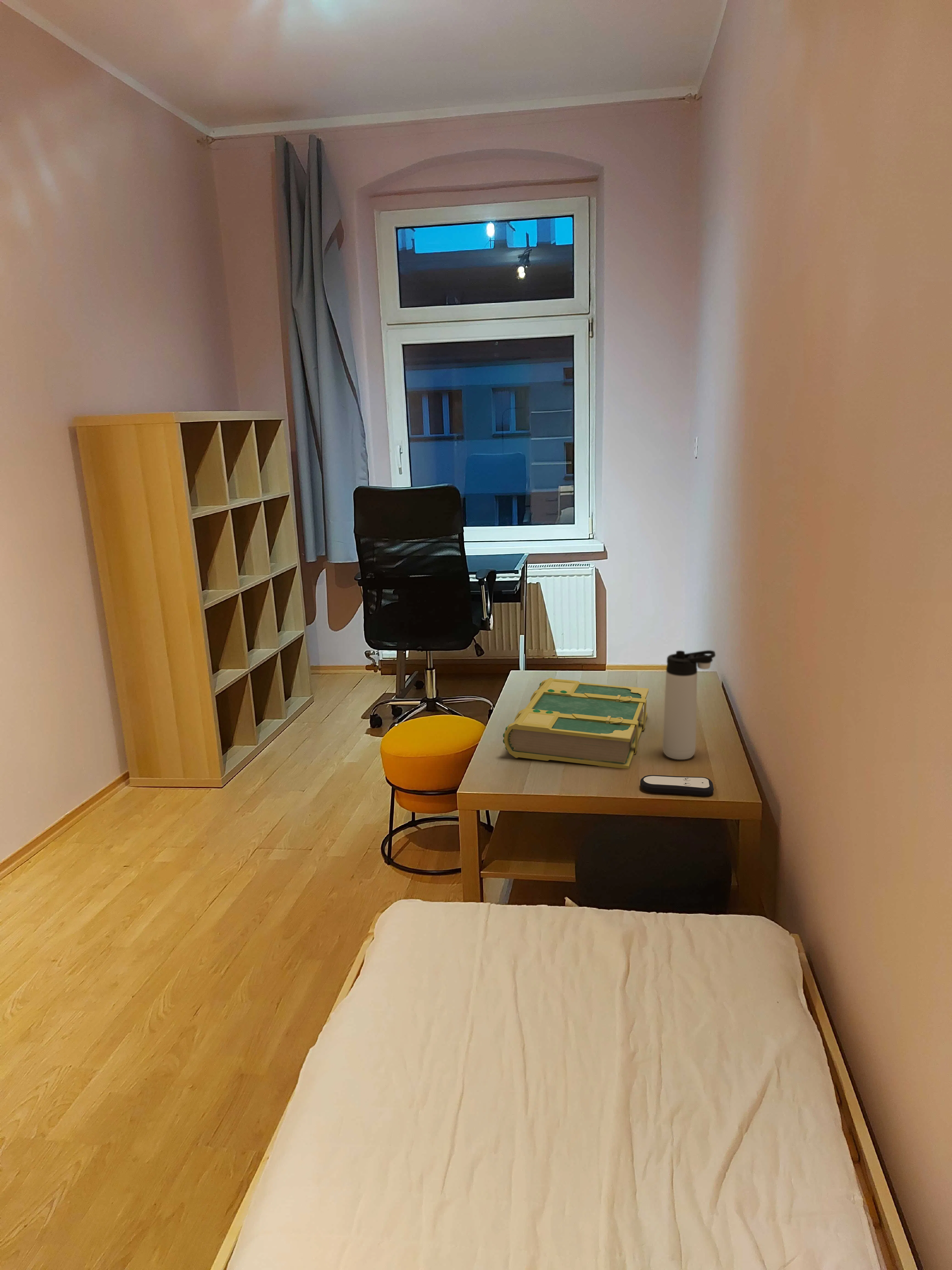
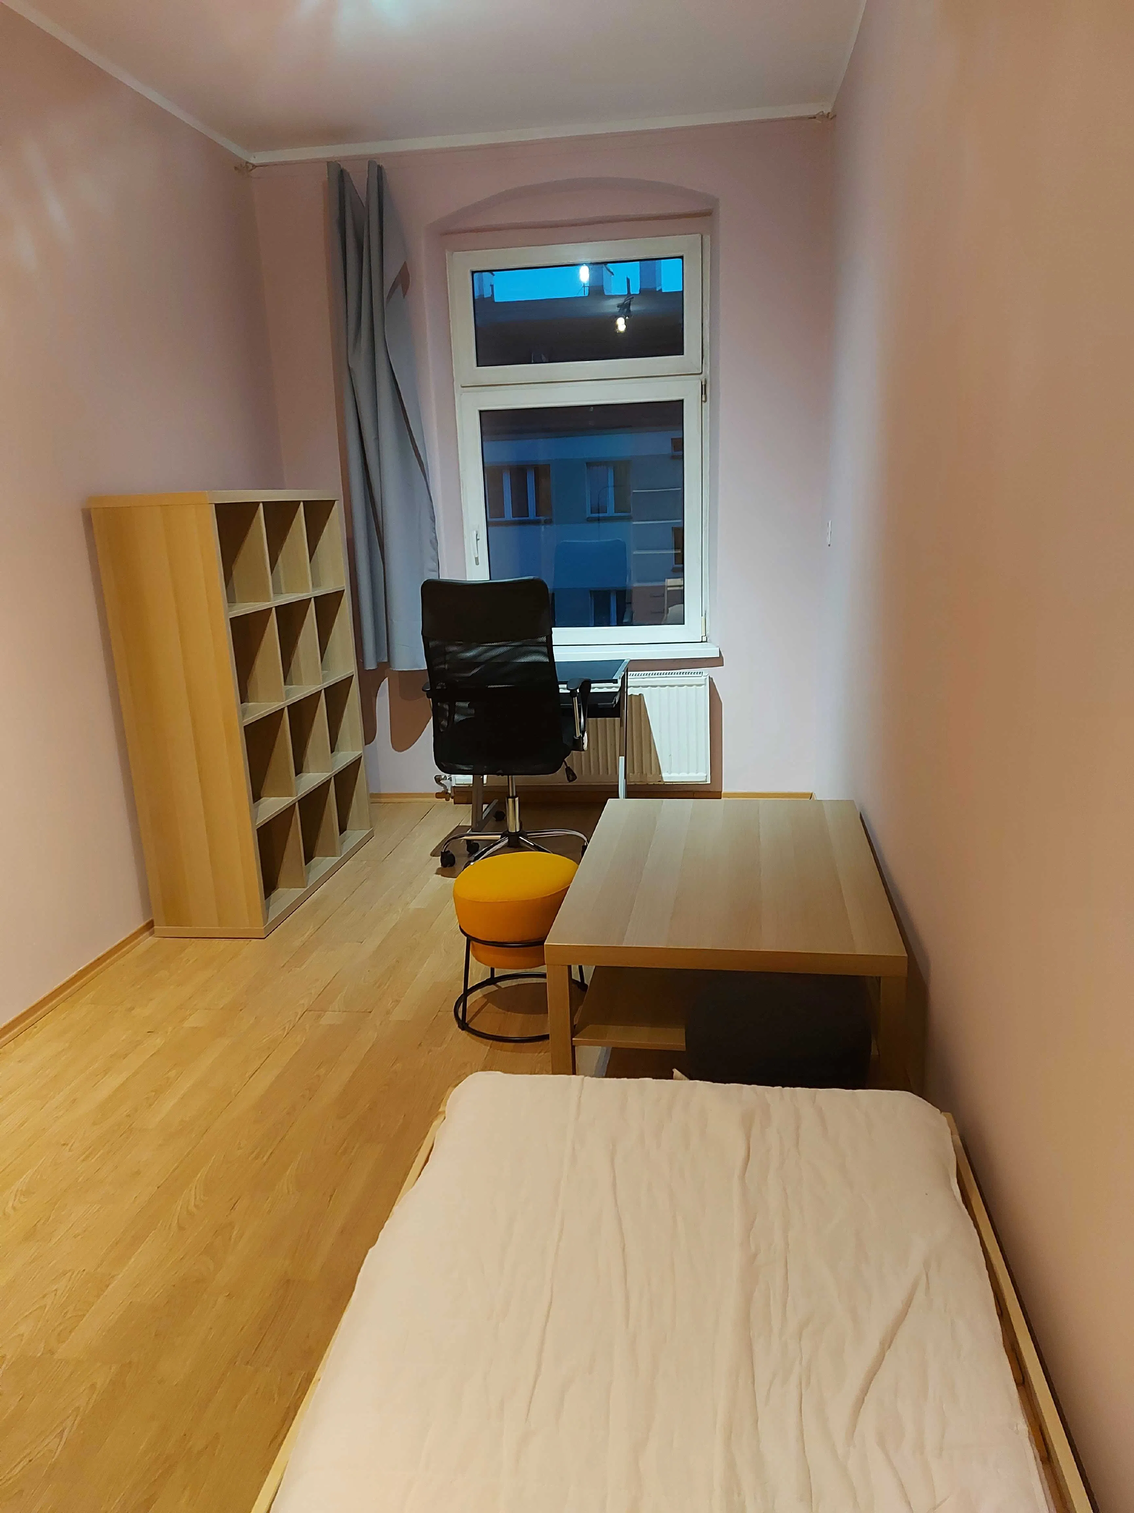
- book [503,677,649,769]
- thermos bottle [662,650,716,760]
- remote control [640,775,714,796]
